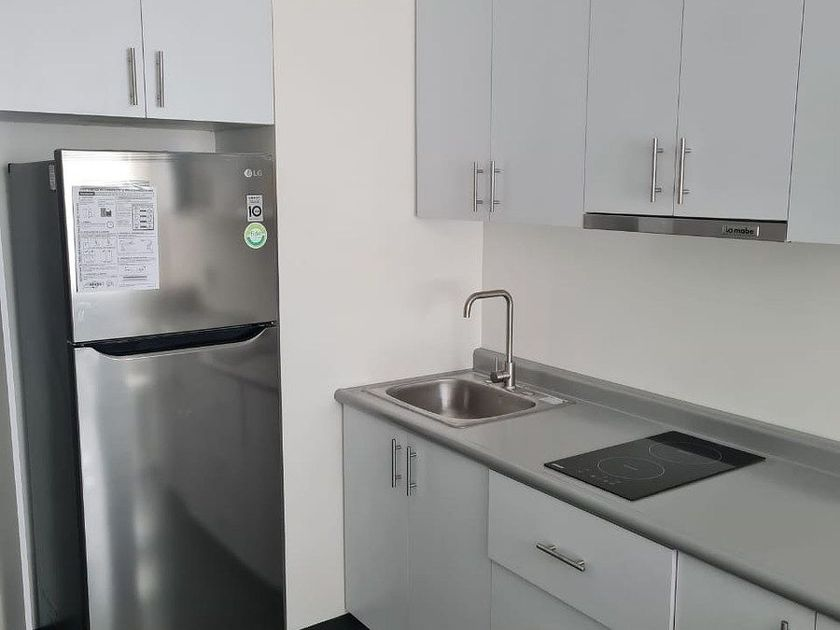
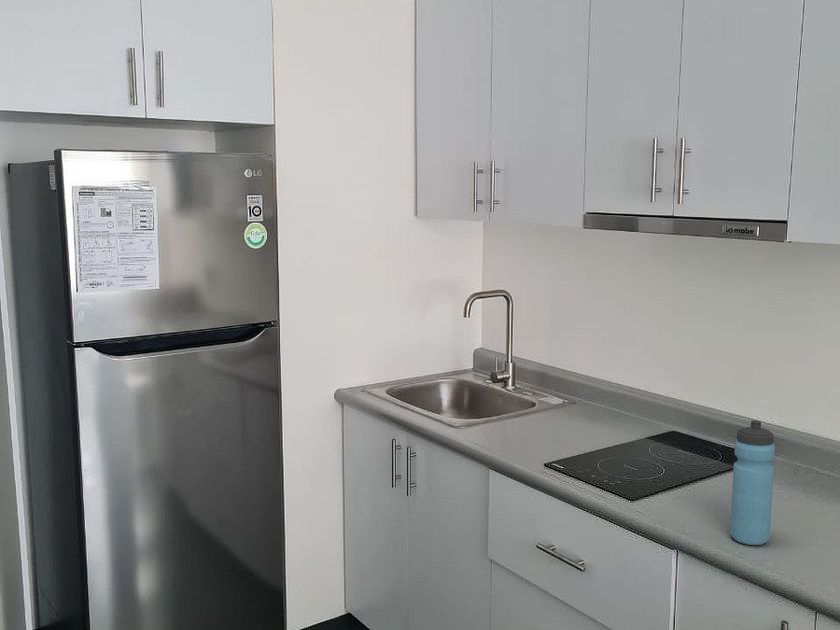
+ water bottle [729,419,776,546]
